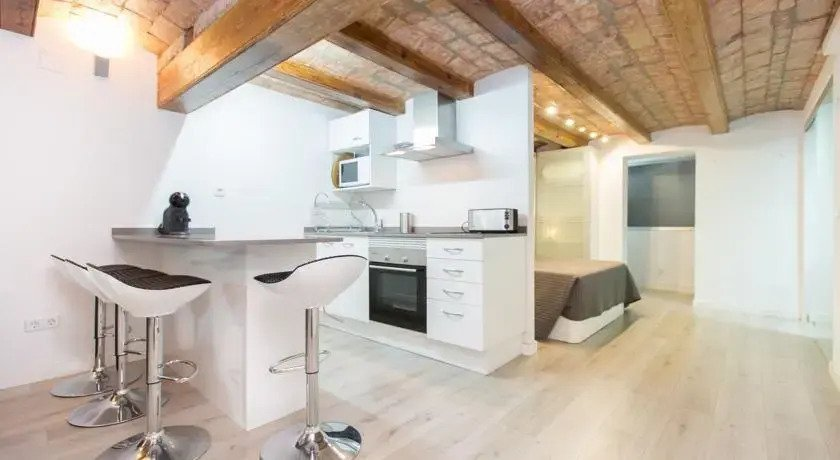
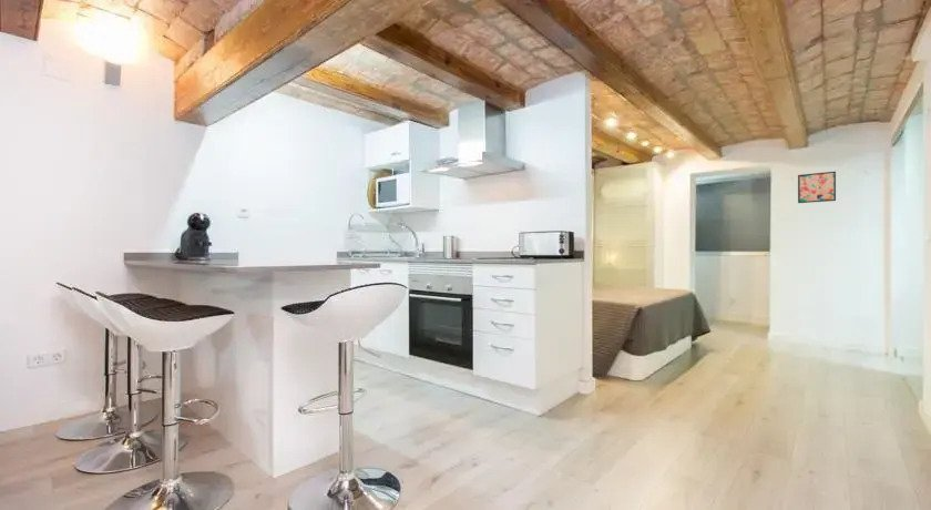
+ wall art [797,171,837,204]
